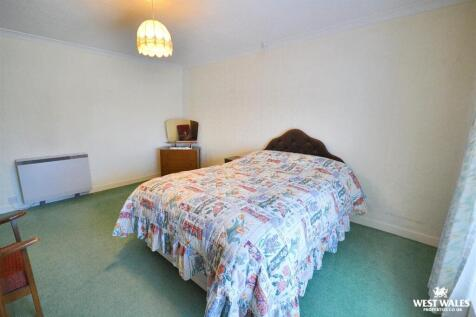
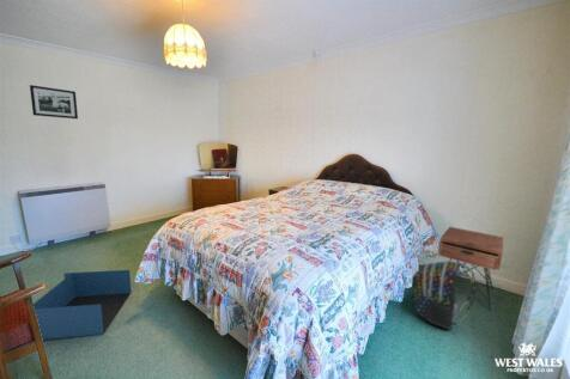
+ picture frame [29,84,79,120]
+ storage bin [32,269,133,341]
+ nightstand [437,226,504,311]
+ backpack [411,259,479,330]
